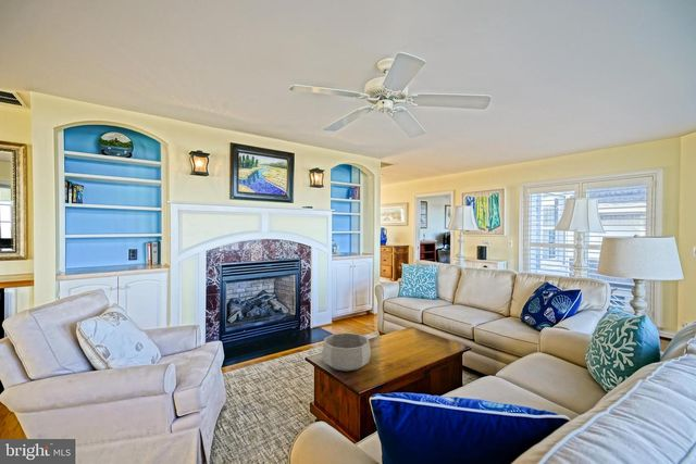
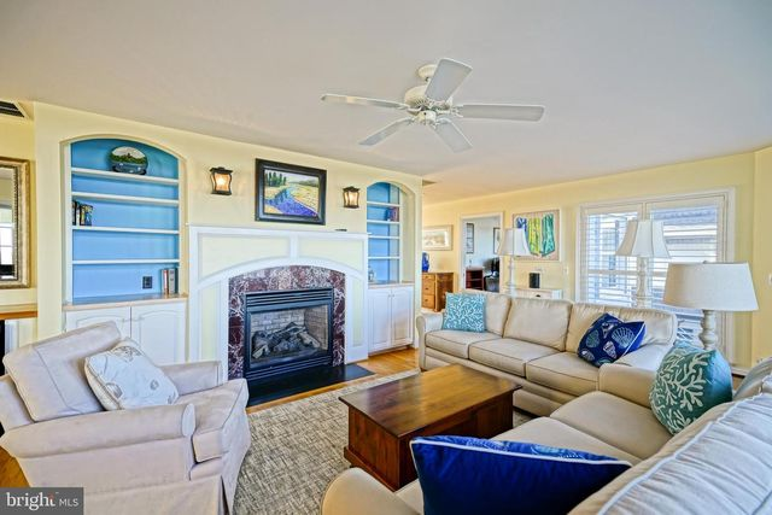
- decorative bowl [321,331,372,372]
